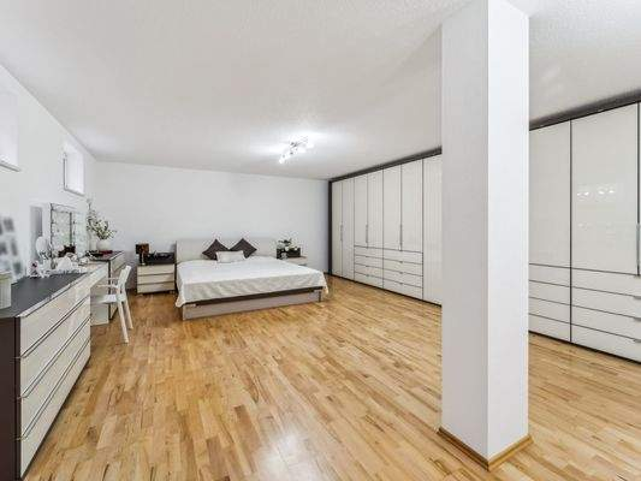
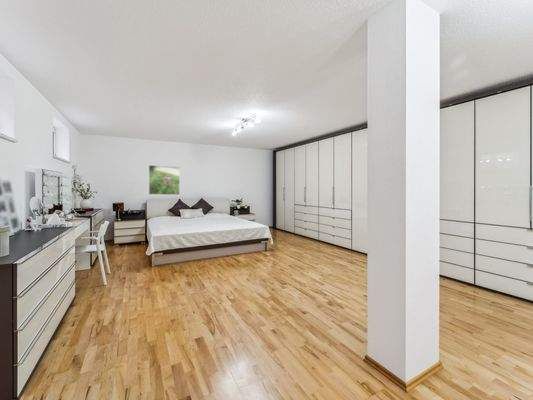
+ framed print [148,164,181,196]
